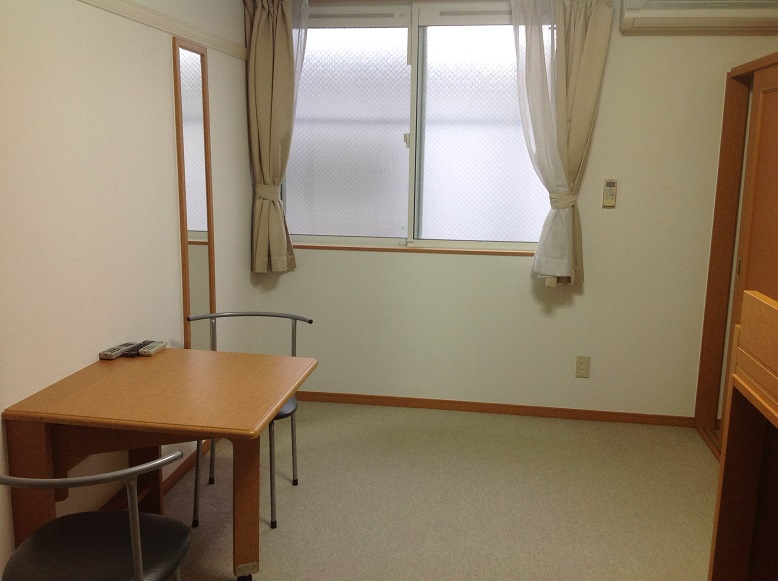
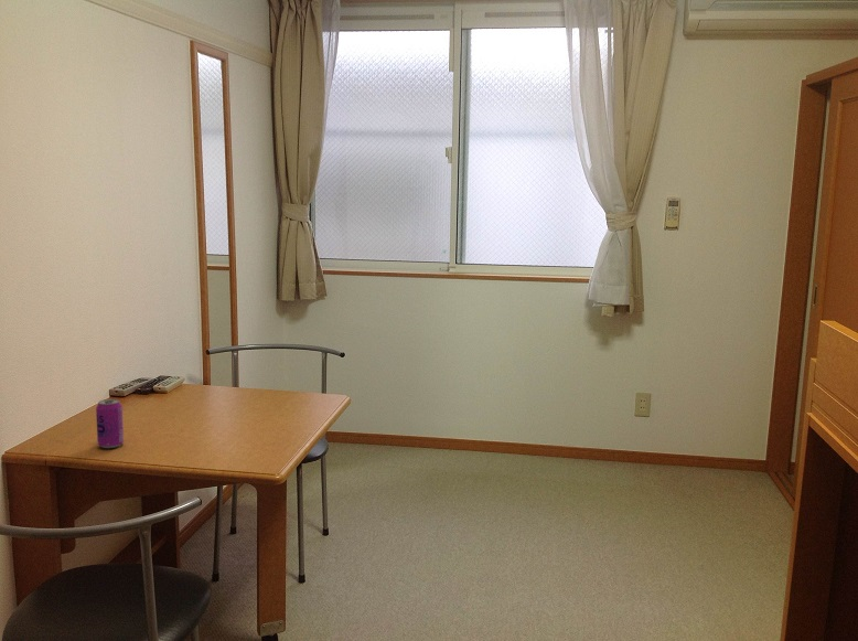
+ beverage can [95,398,125,449]
